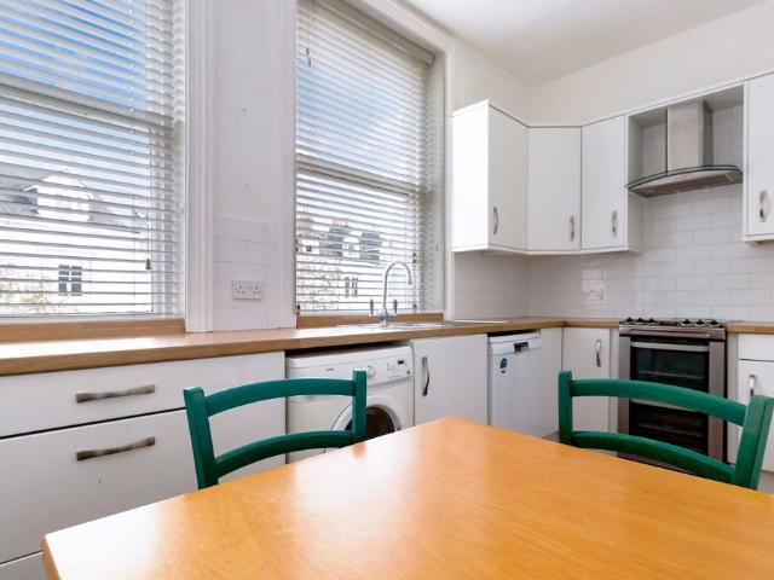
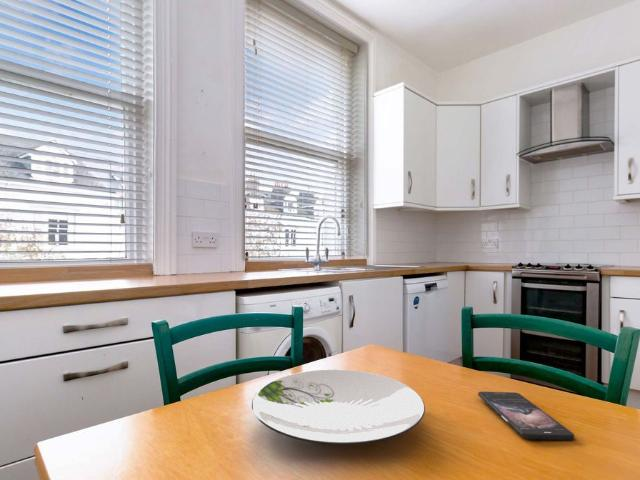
+ plate [251,368,426,446]
+ smartphone [477,391,575,441]
